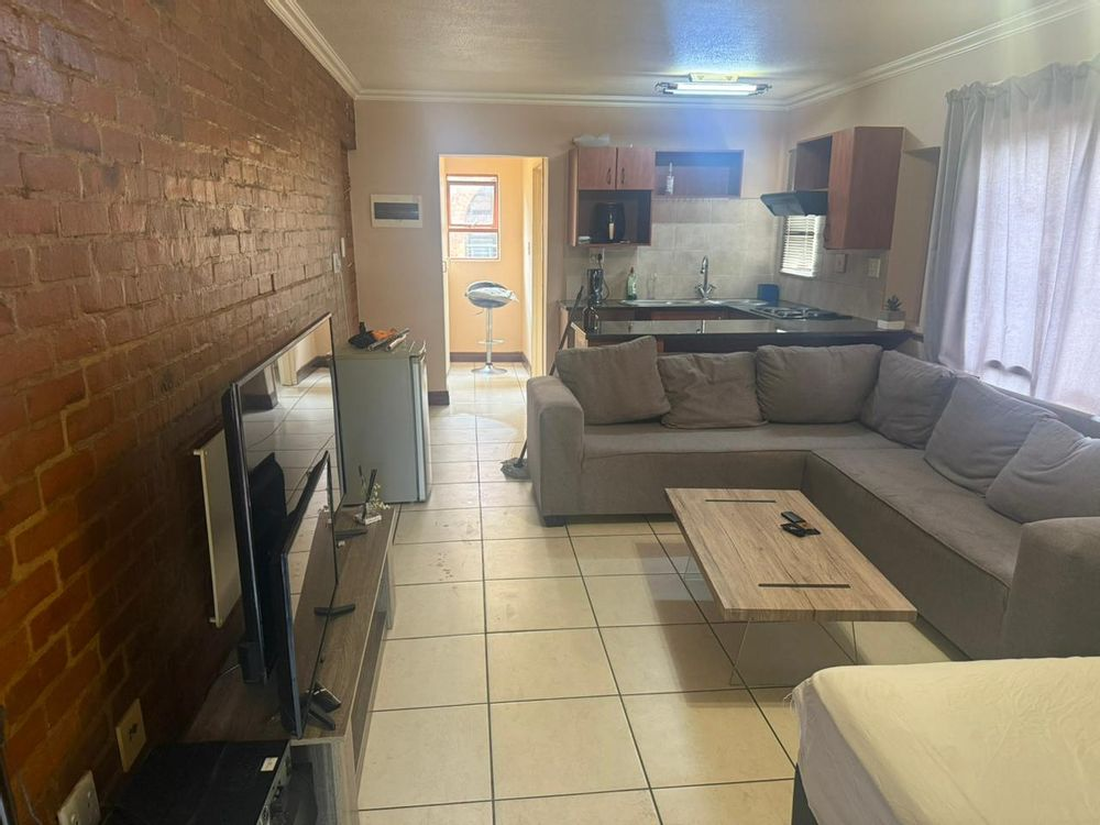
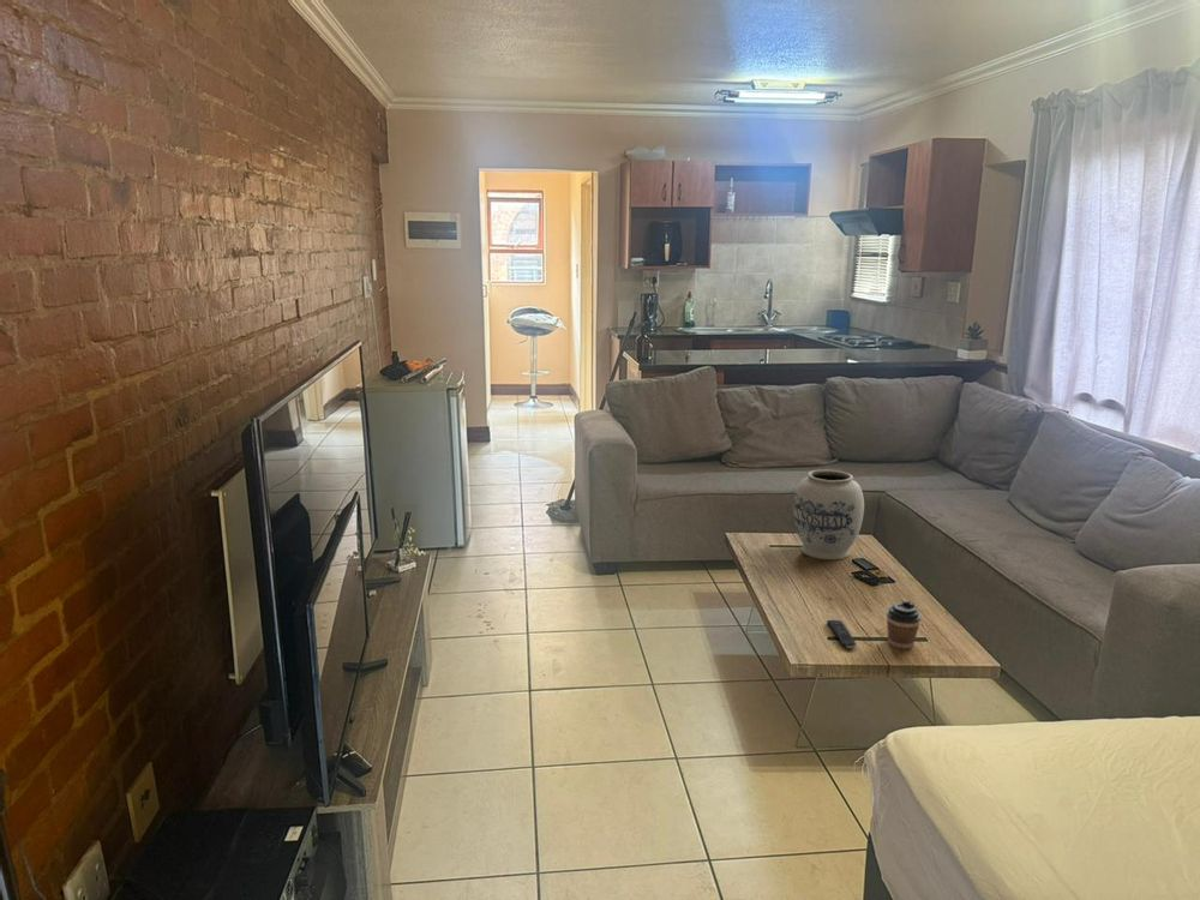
+ vase [792,469,865,562]
+ remote control [826,619,857,650]
+ coffee cup [886,600,922,650]
